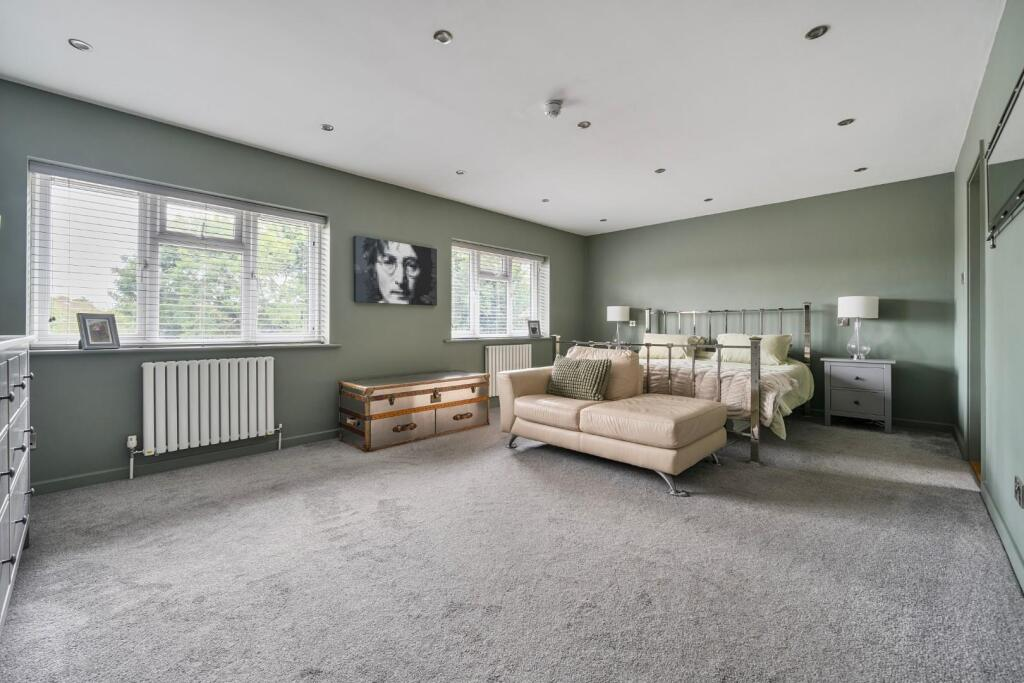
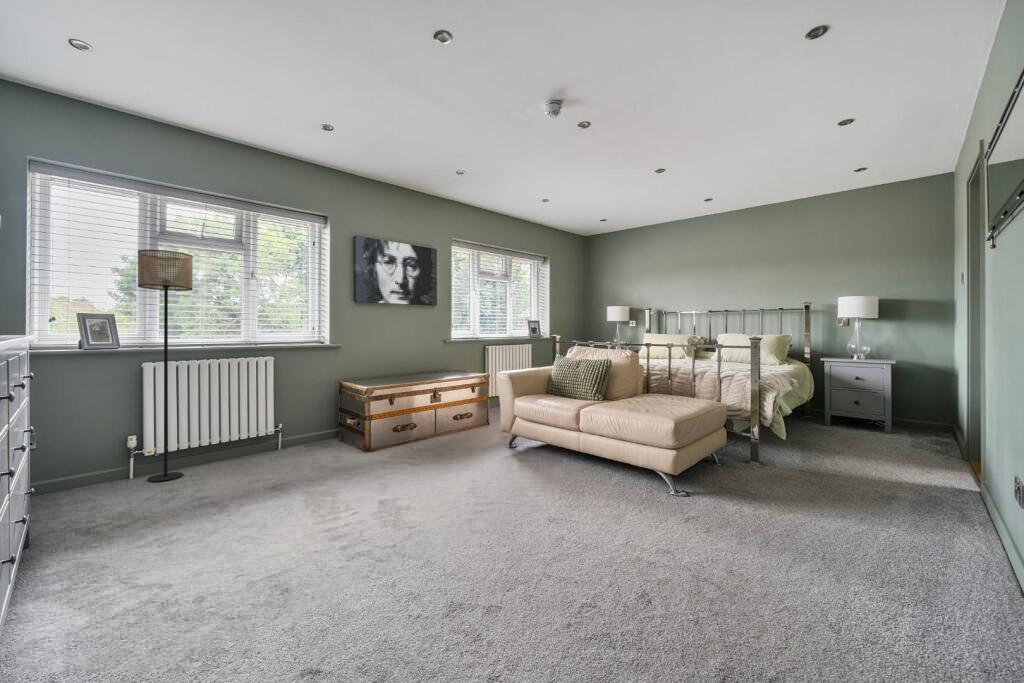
+ floor lamp [137,249,194,483]
